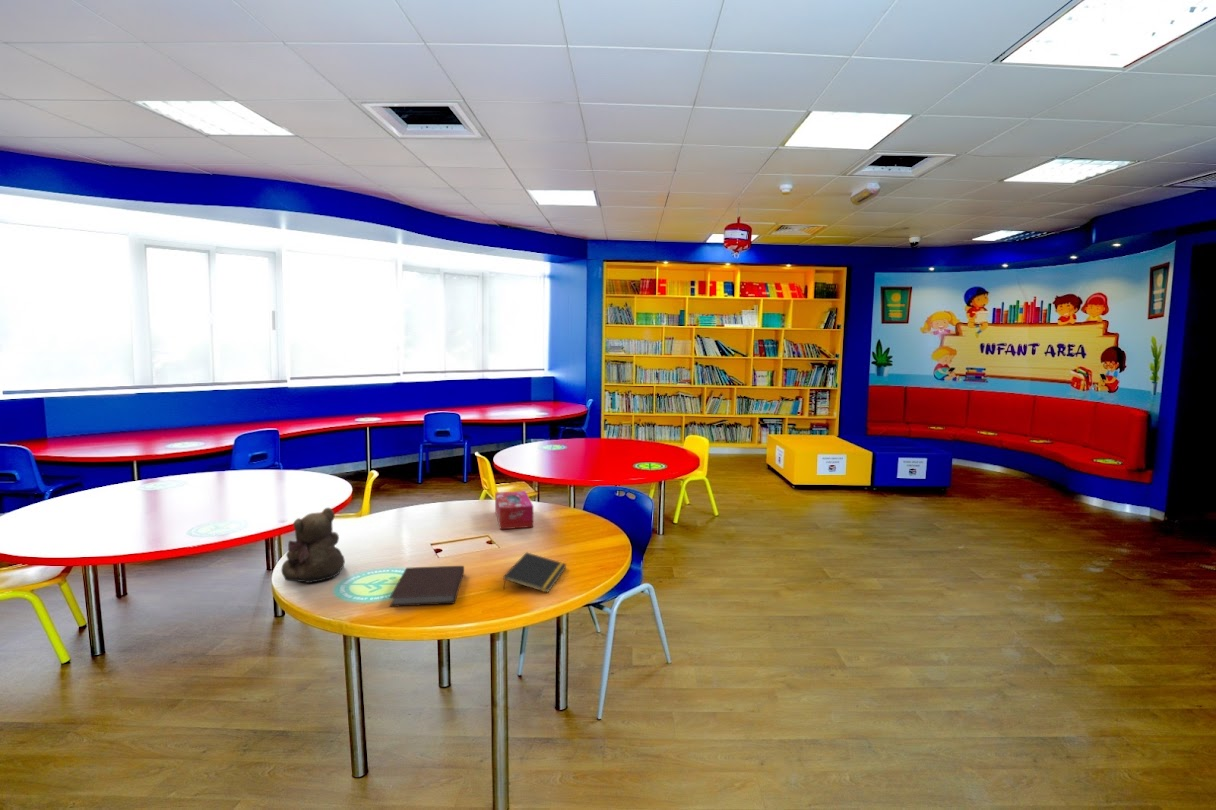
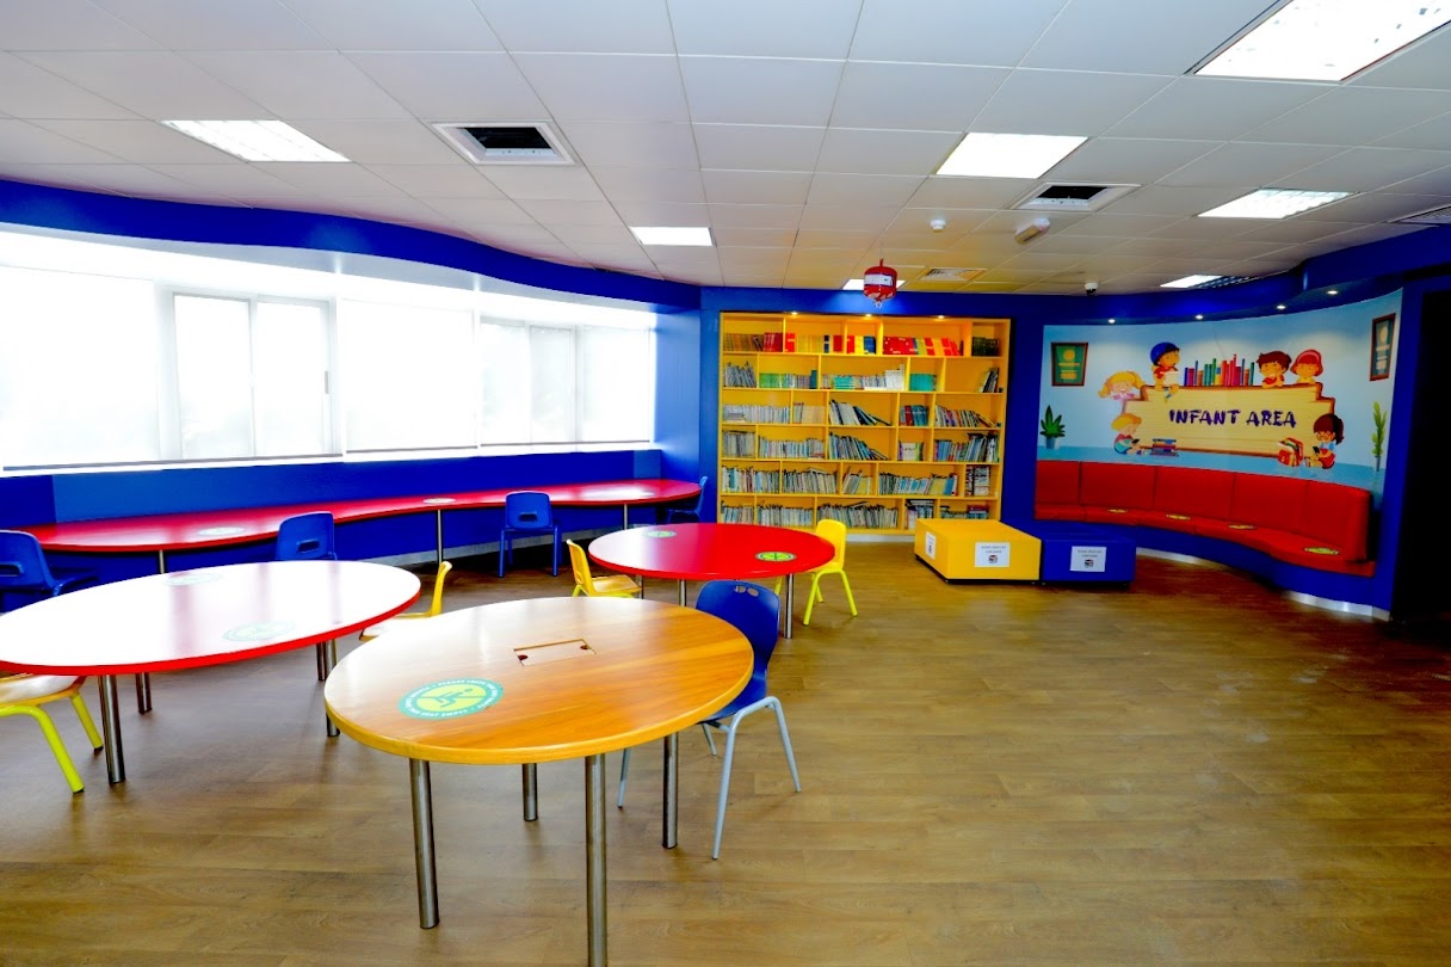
- tissue box [494,490,534,530]
- notepad [502,551,568,594]
- notebook [388,565,465,608]
- teddy bear [280,507,346,584]
